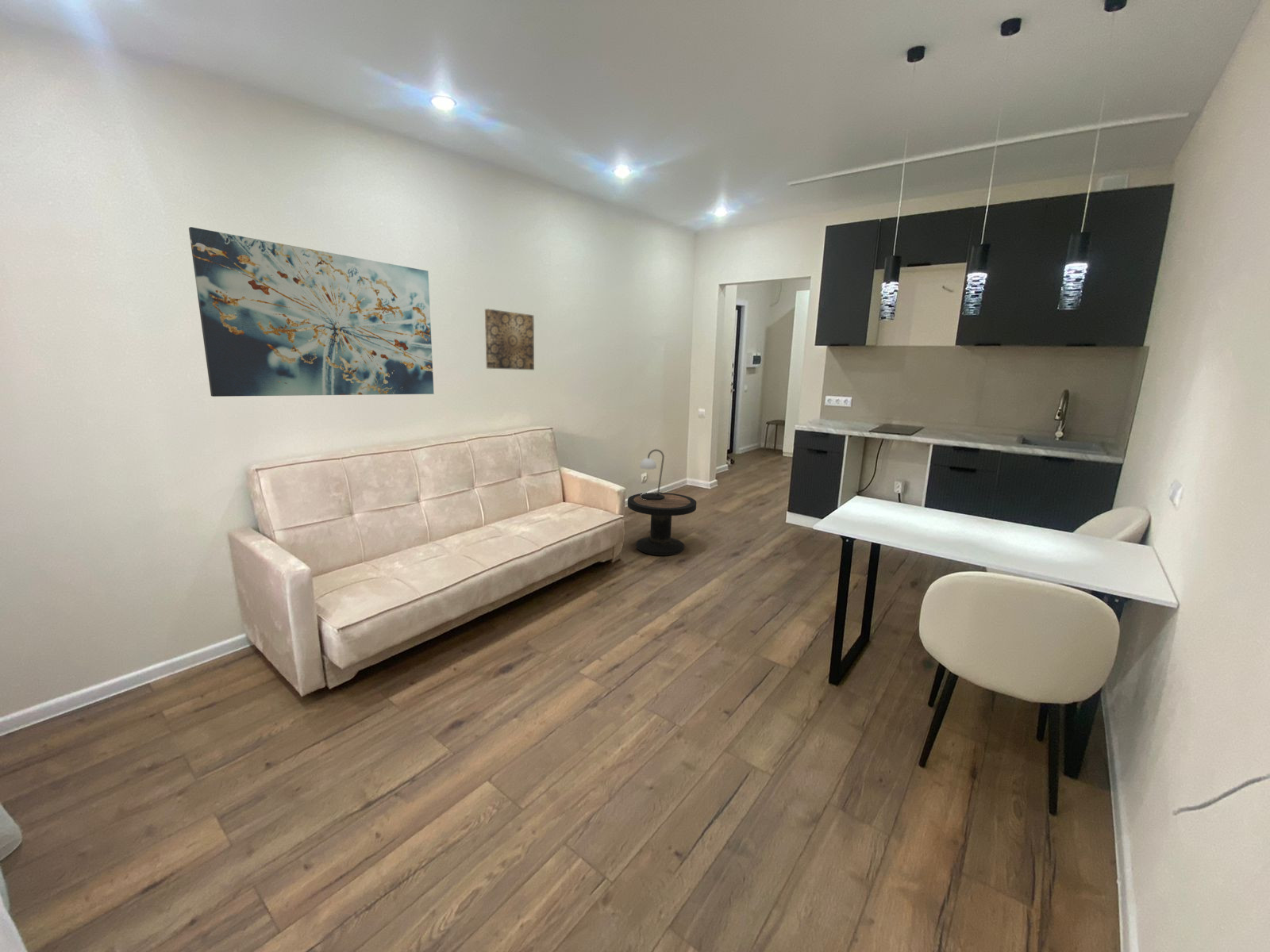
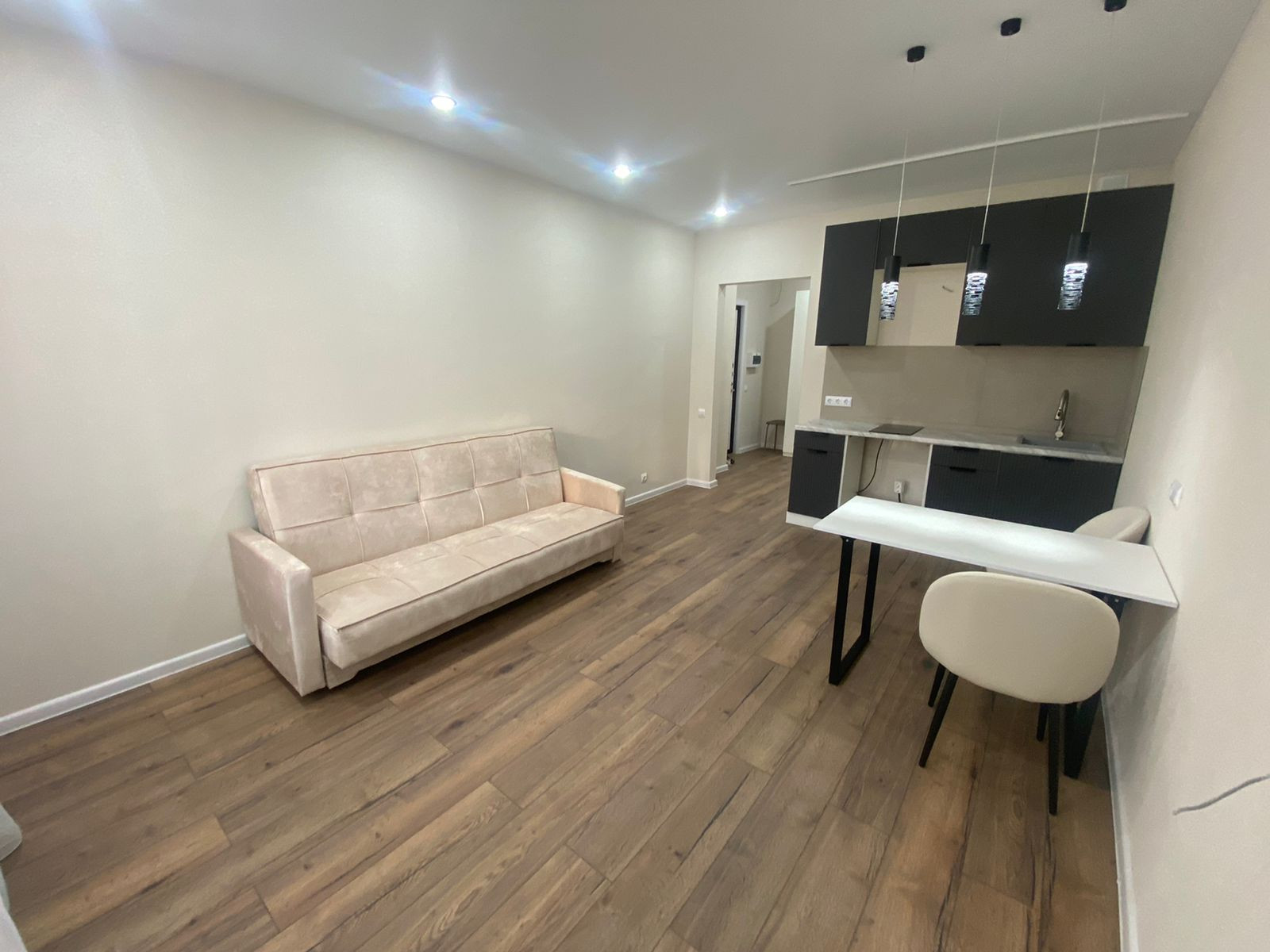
- wall art [188,226,435,397]
- wall art [484,308,535,370]
- side table [627,492,697,556]
- table lamp [639,448,665,501]
